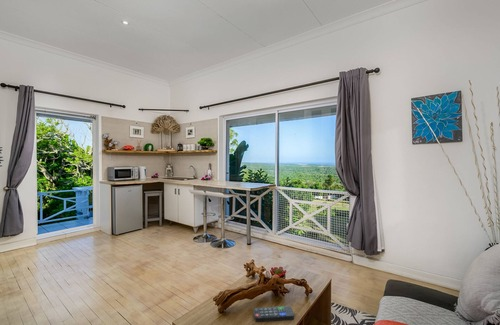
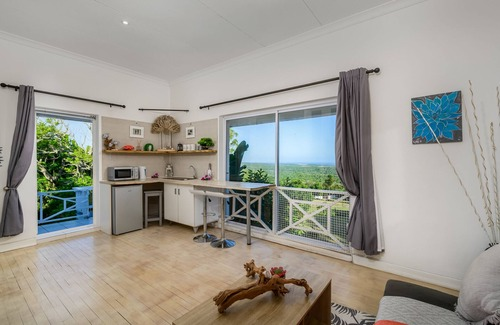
- remote control [253,305,295,323]
